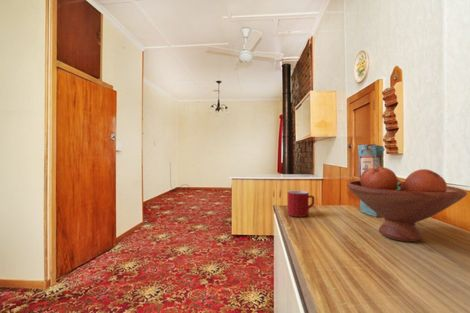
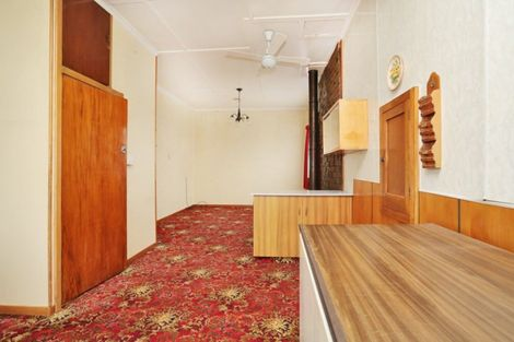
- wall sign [357,143,386,218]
- fruit bowl [346,166,468,243]
- mug [286,190,315,218]
